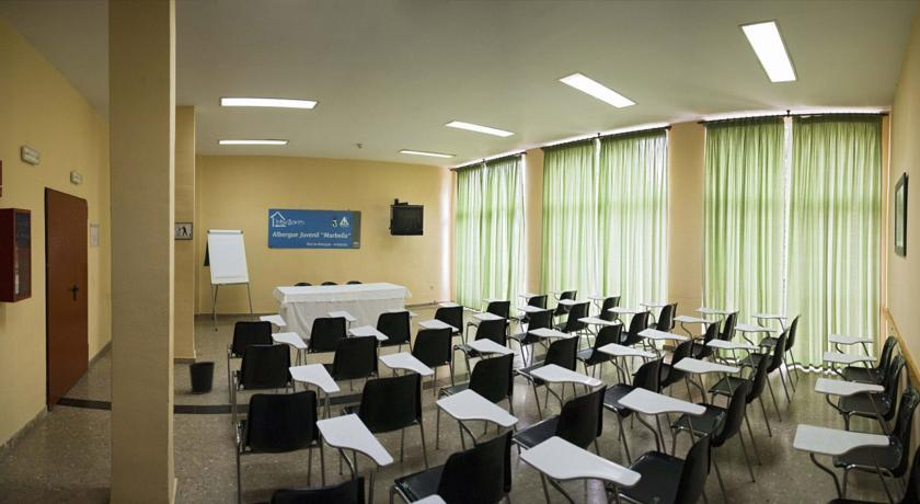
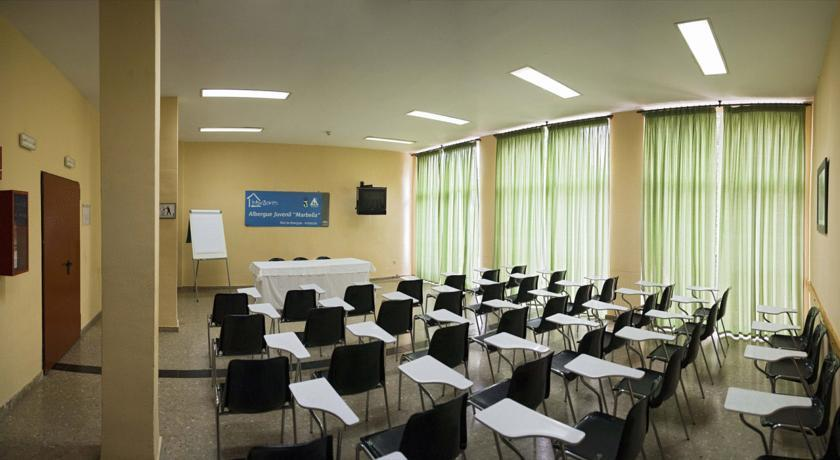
- wastebasket [187,360,216,396]
